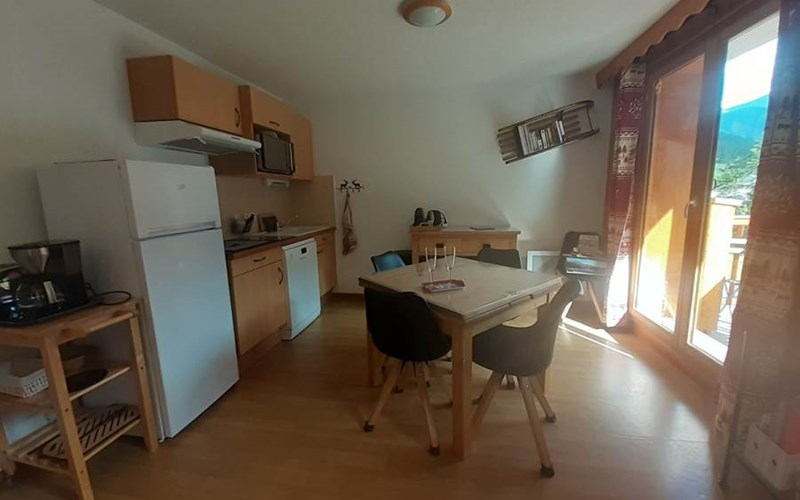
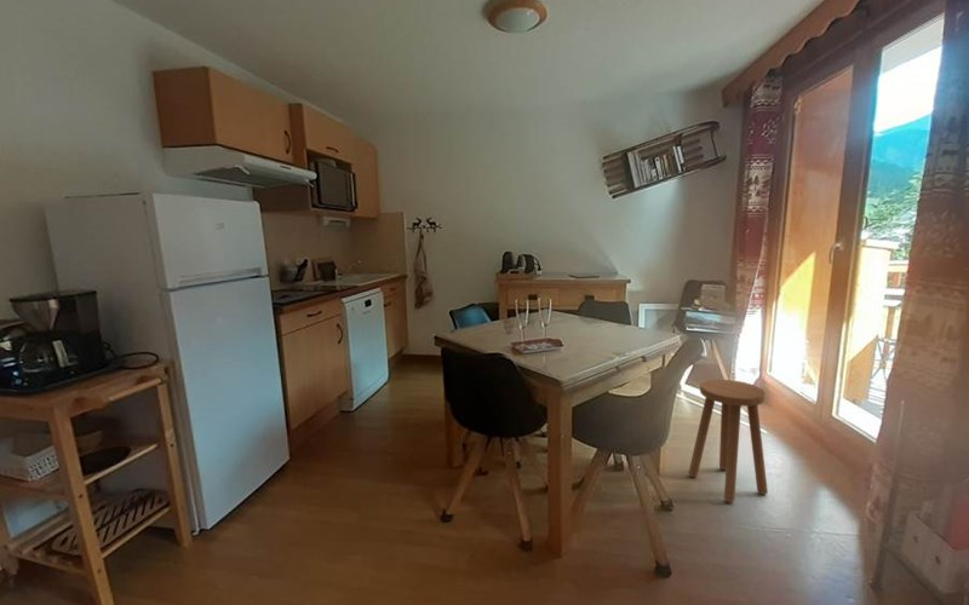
+ stool [688,379,769,505]
